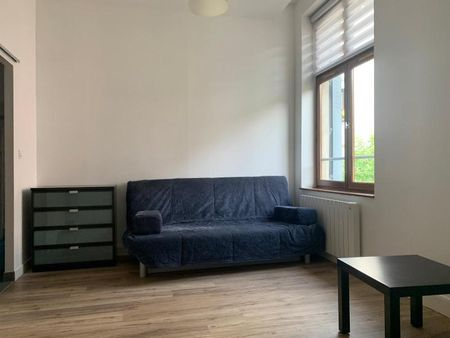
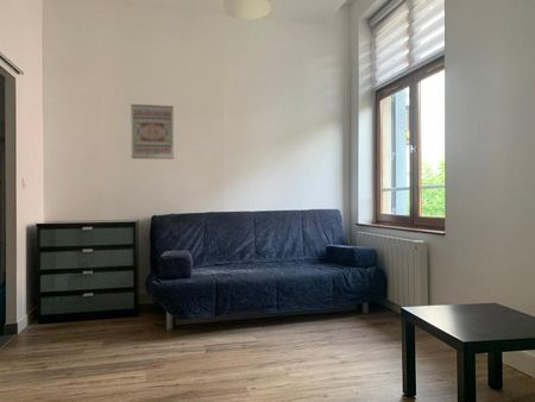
+ wall art [130,103,175,161]
